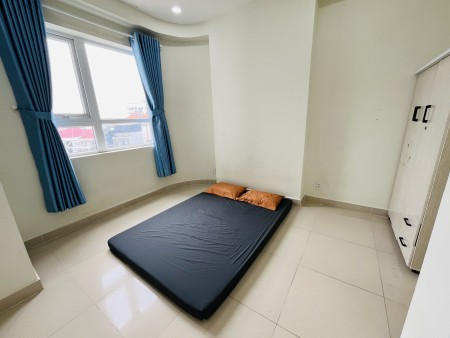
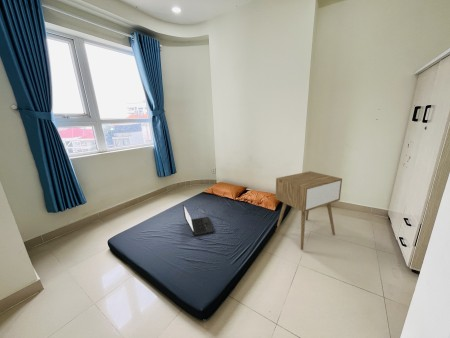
+ laptop [182,204,215,237]
+ nightstand [274,170,343,251]
